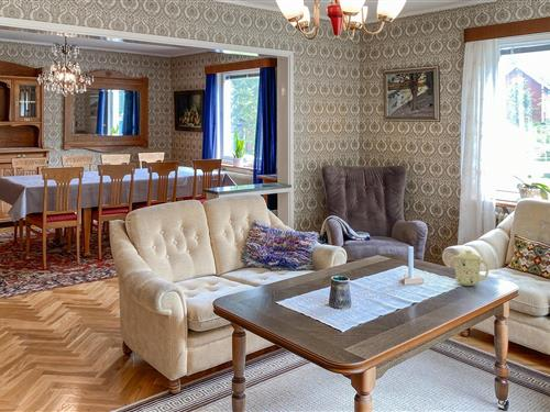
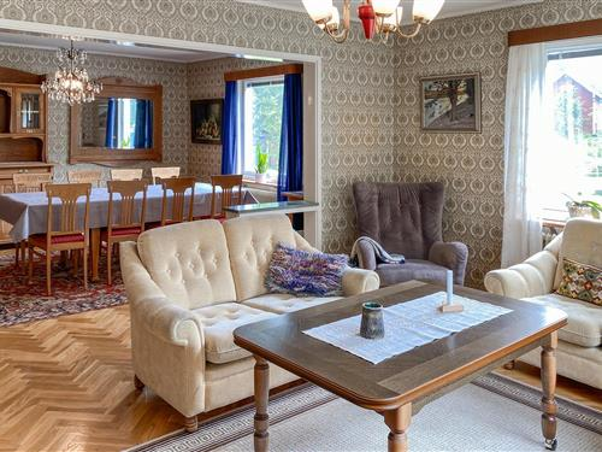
- mug [452,249,490,287]
